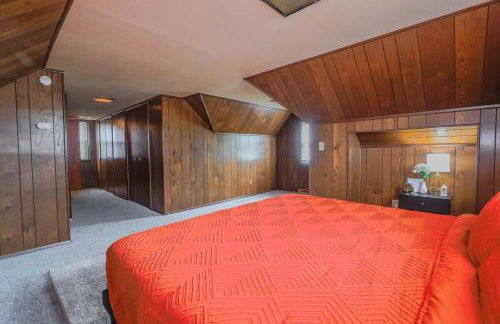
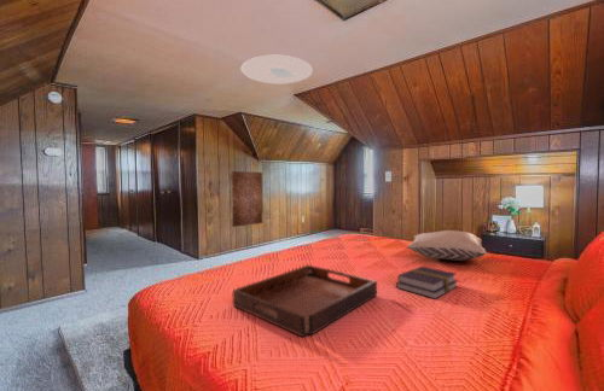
+ book [395,265,459,300]
+ pillow [406,229,488,262]
+ ceiling light [240,54,314,84]
+ serving tray [232,264,378,338]
+ wall art [231,170,265,228]
